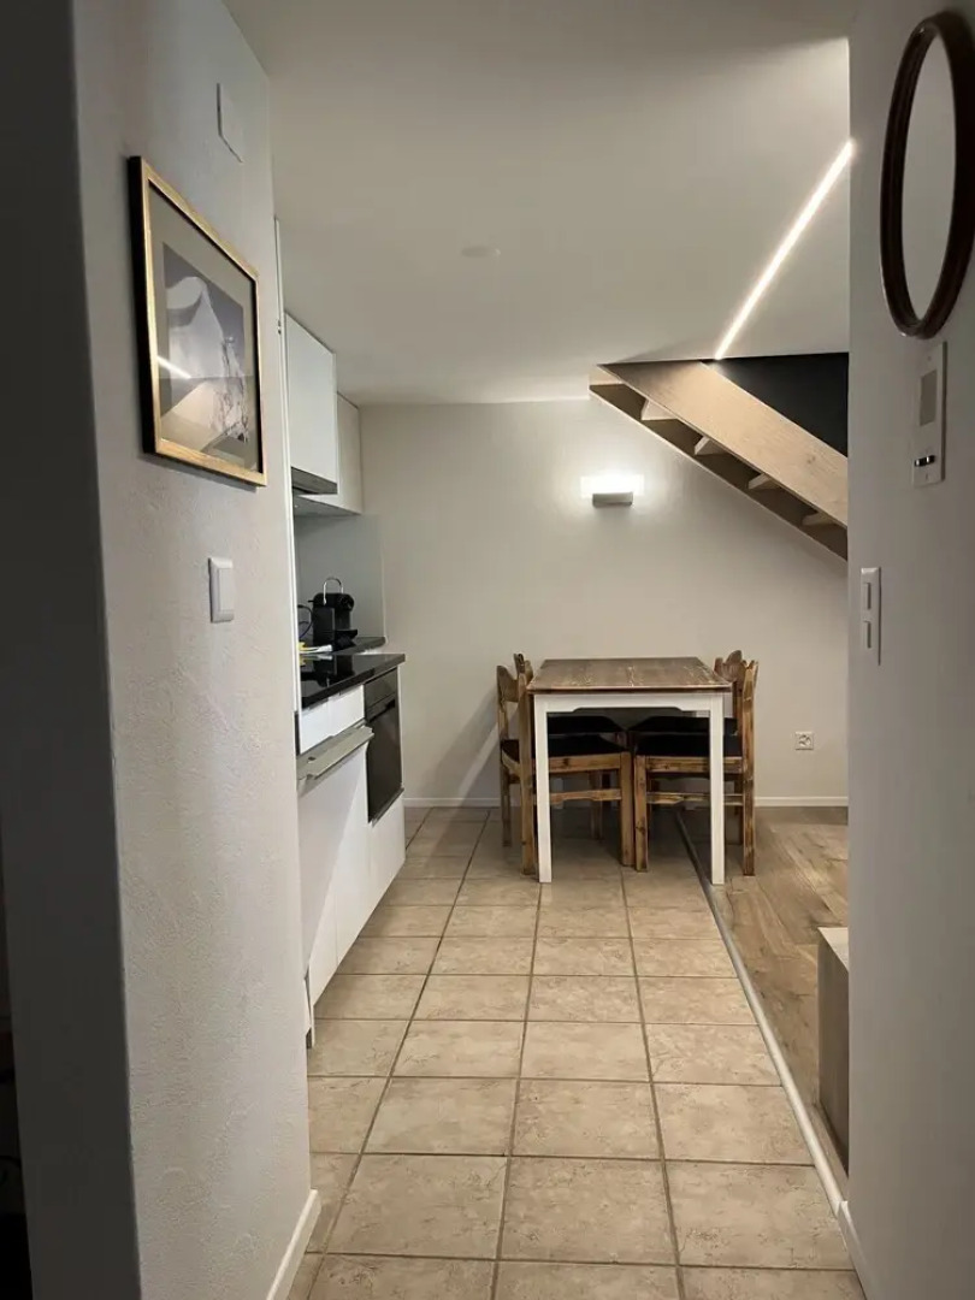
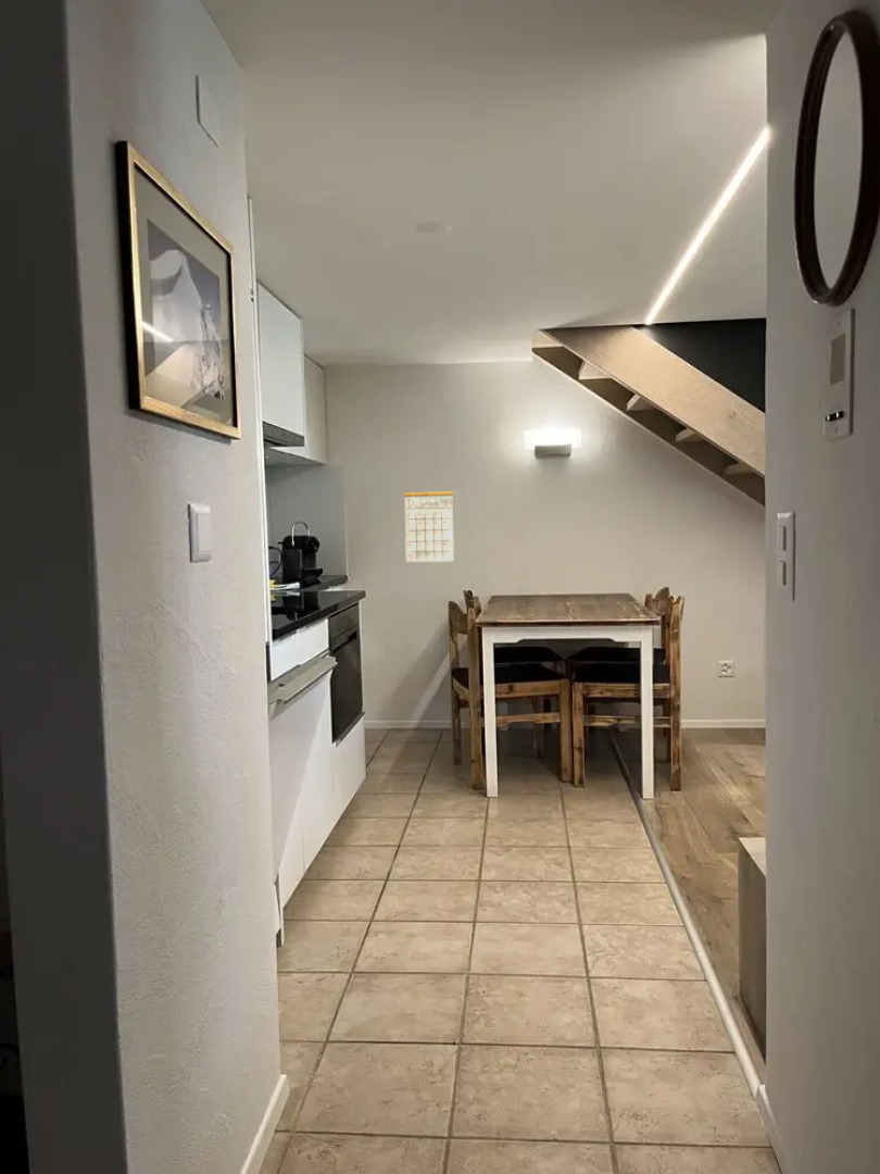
+ calendar [403,475,455,563]
